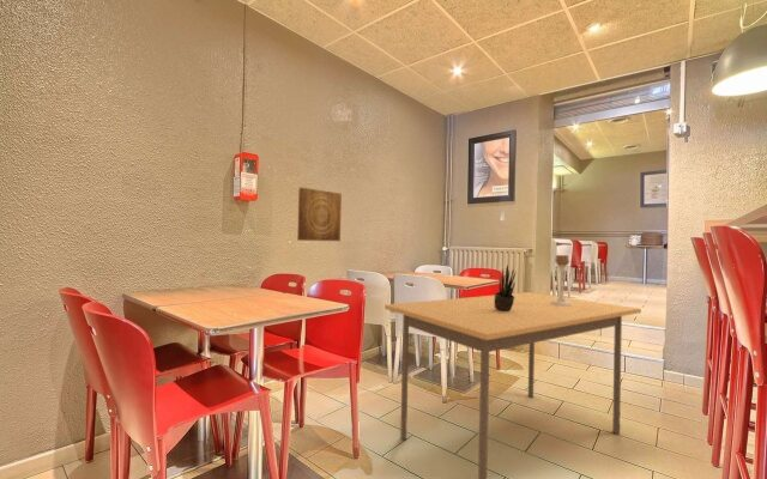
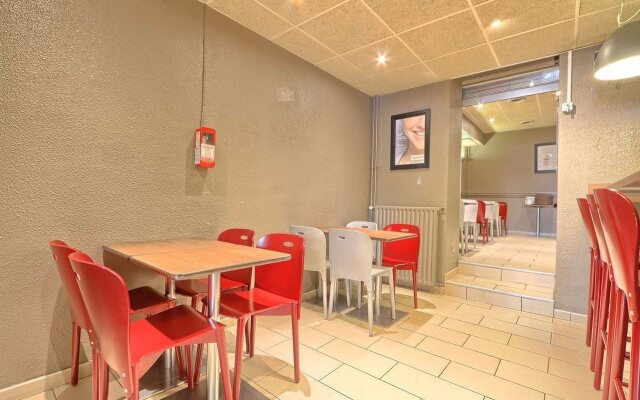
- dining table [384,291,642,479]
- potted plant [494,263,517,311]
- candle holder [550,254,573,307]
- wall art [296,187,343,242]
